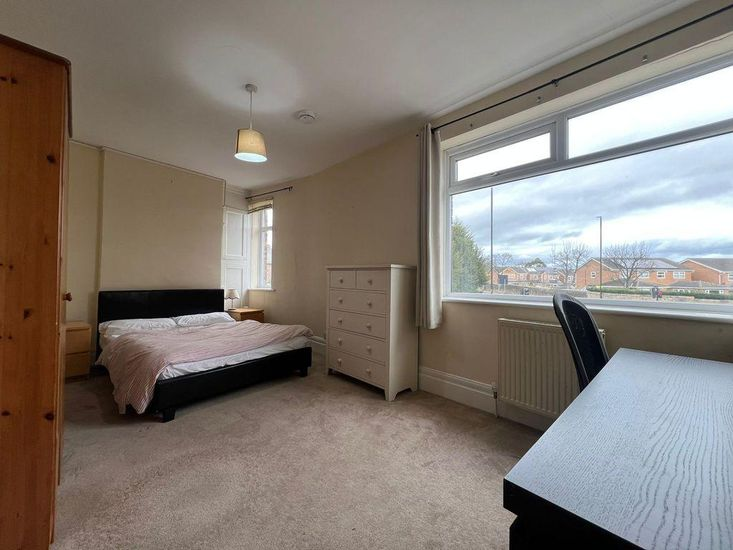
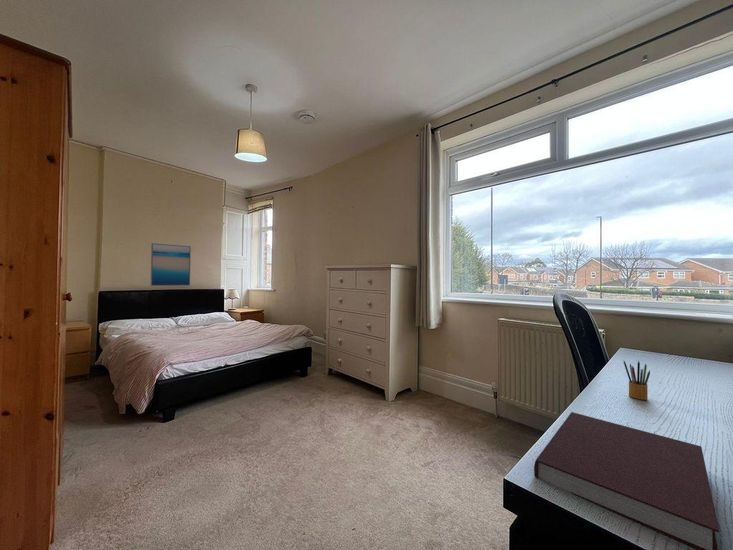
+ notebook [533,411,720,550]
+ wall art [149,242,192,287]
+ pencil box [623,360,651,401]
